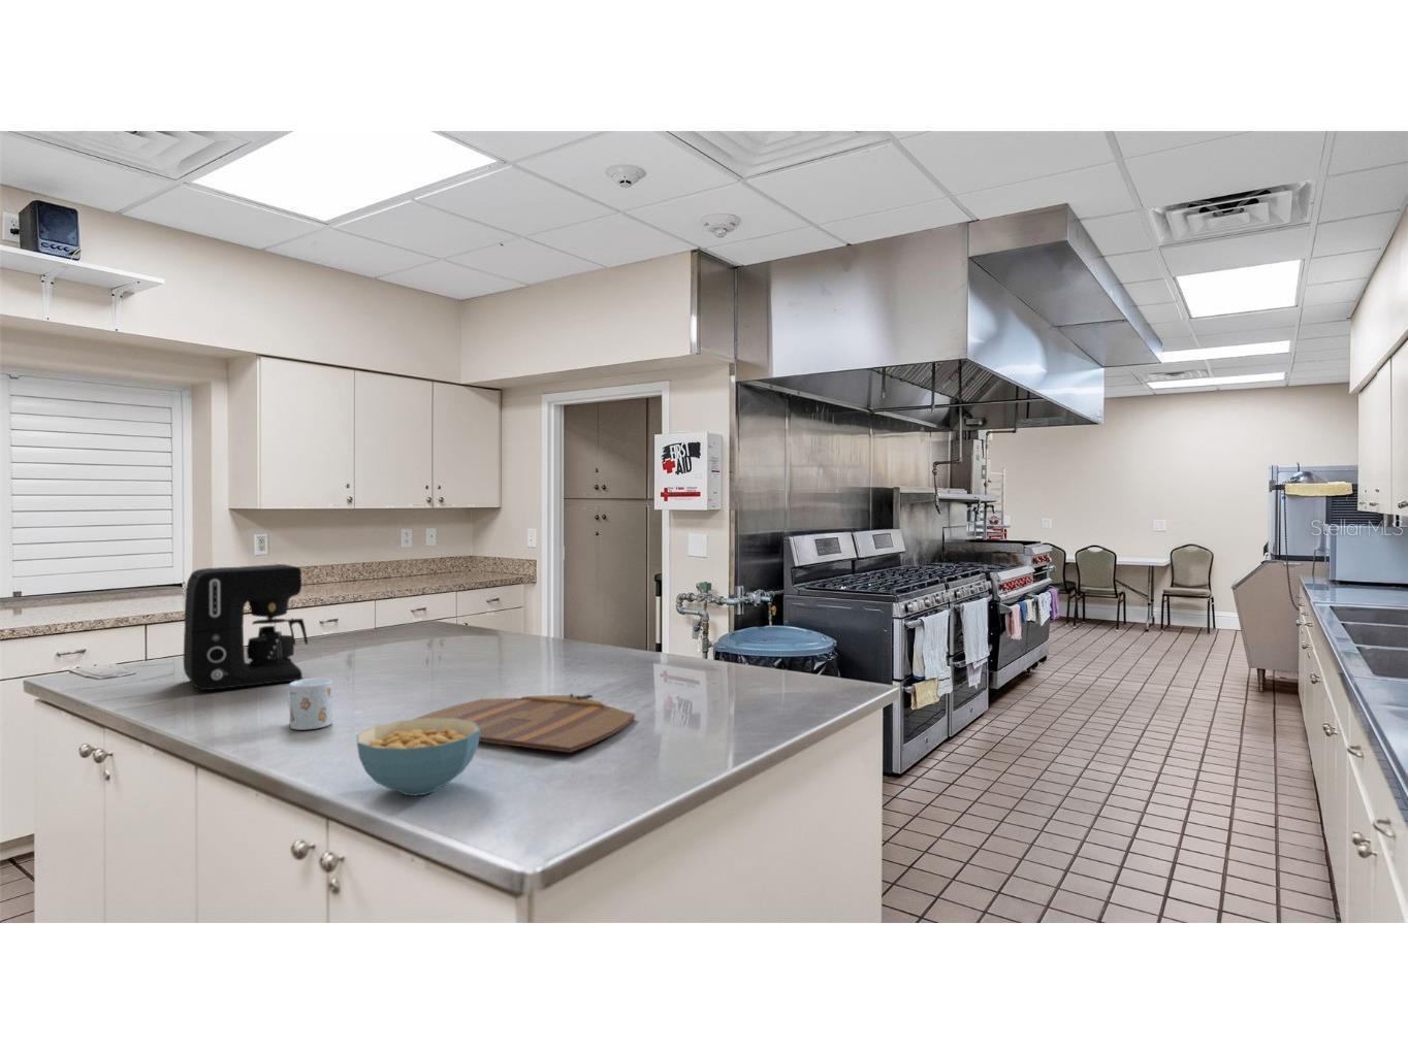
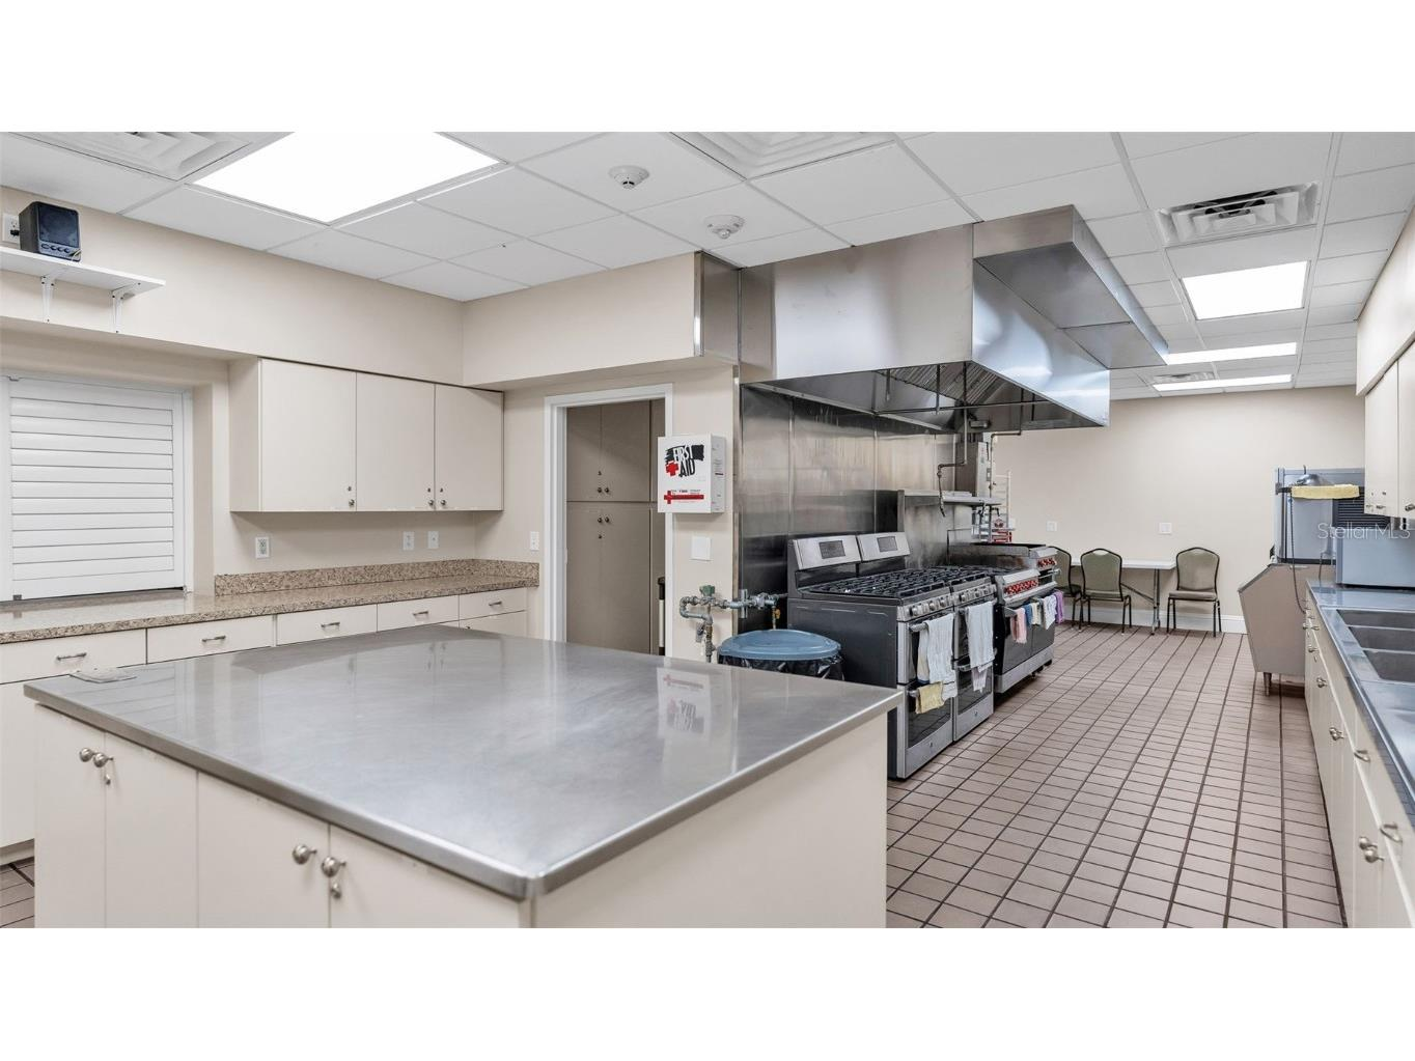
- cereal bowl [356,718,480,796]
- mug [287,677,334,730]
- coffee maker [183,563,308,690]
- cutting board [412,693,636,754]
